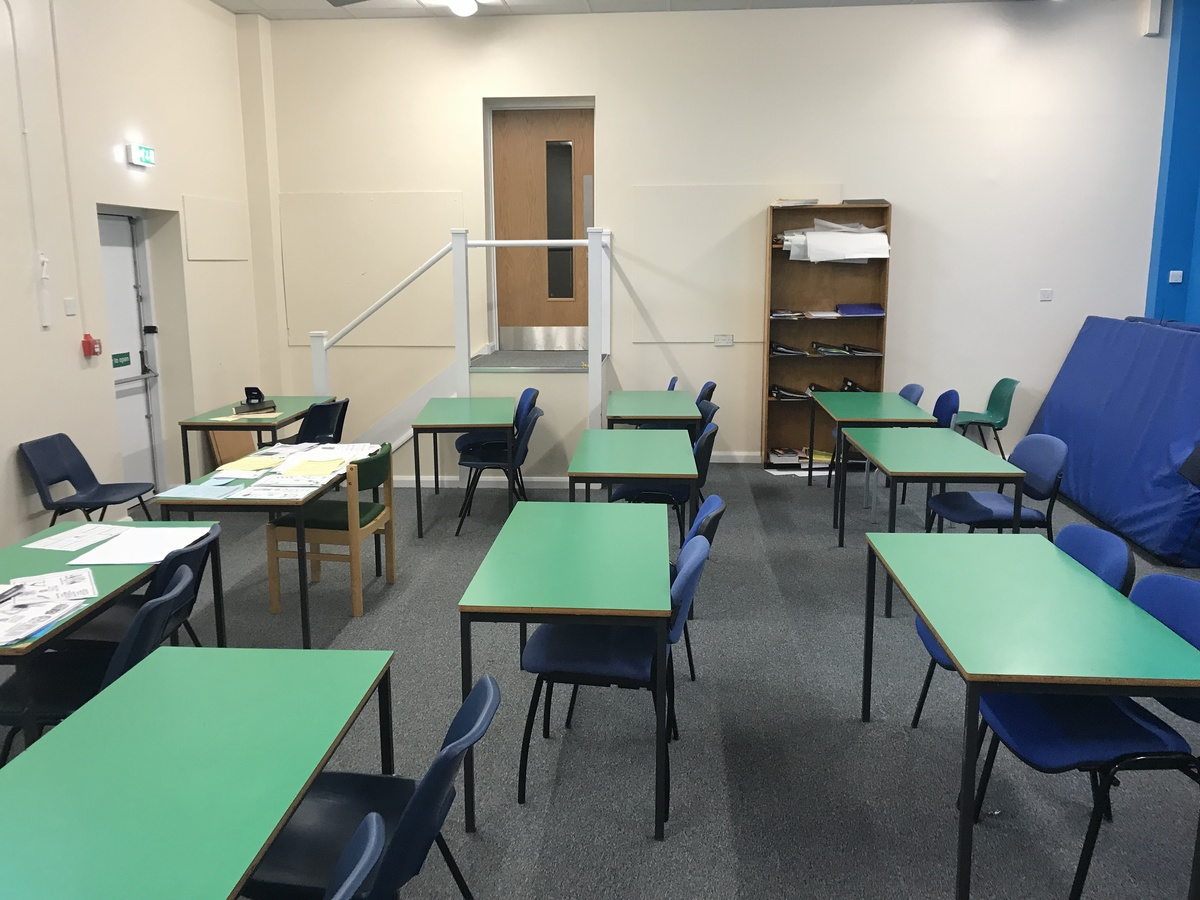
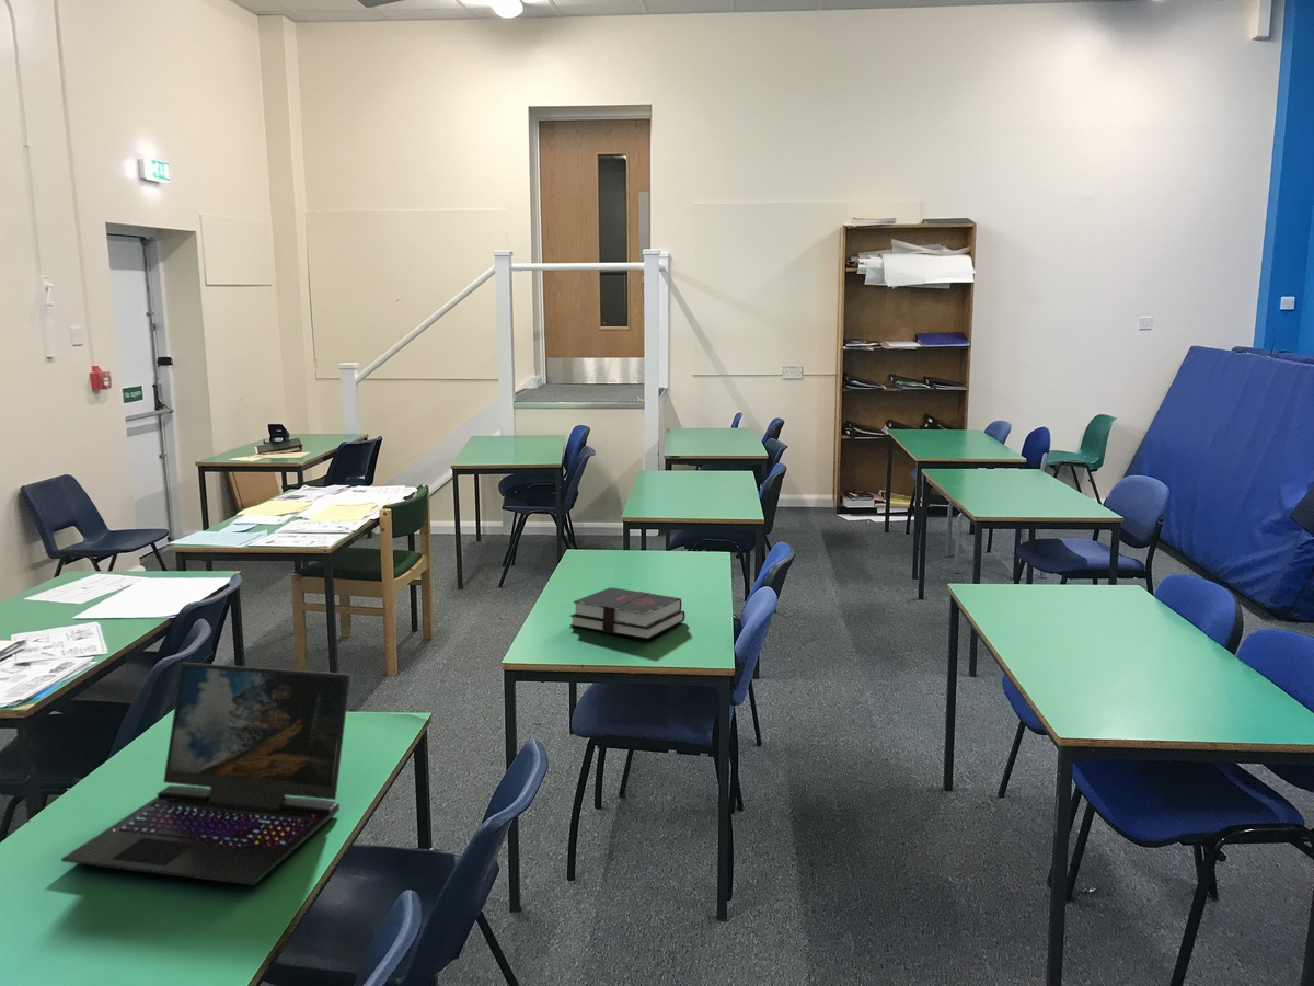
+ hardback book [569,586,687,641]
+ laptop [60,662,351,886]
